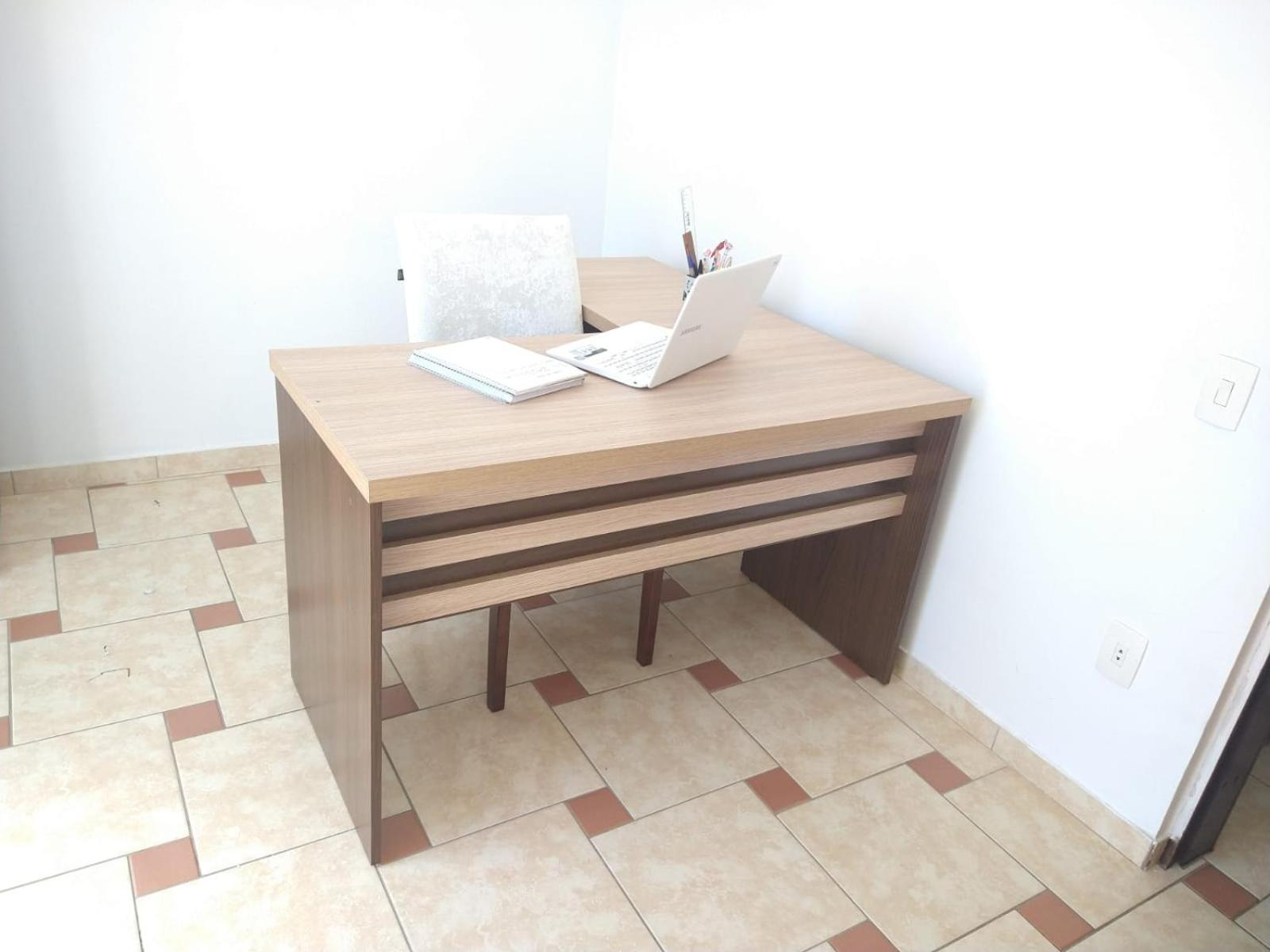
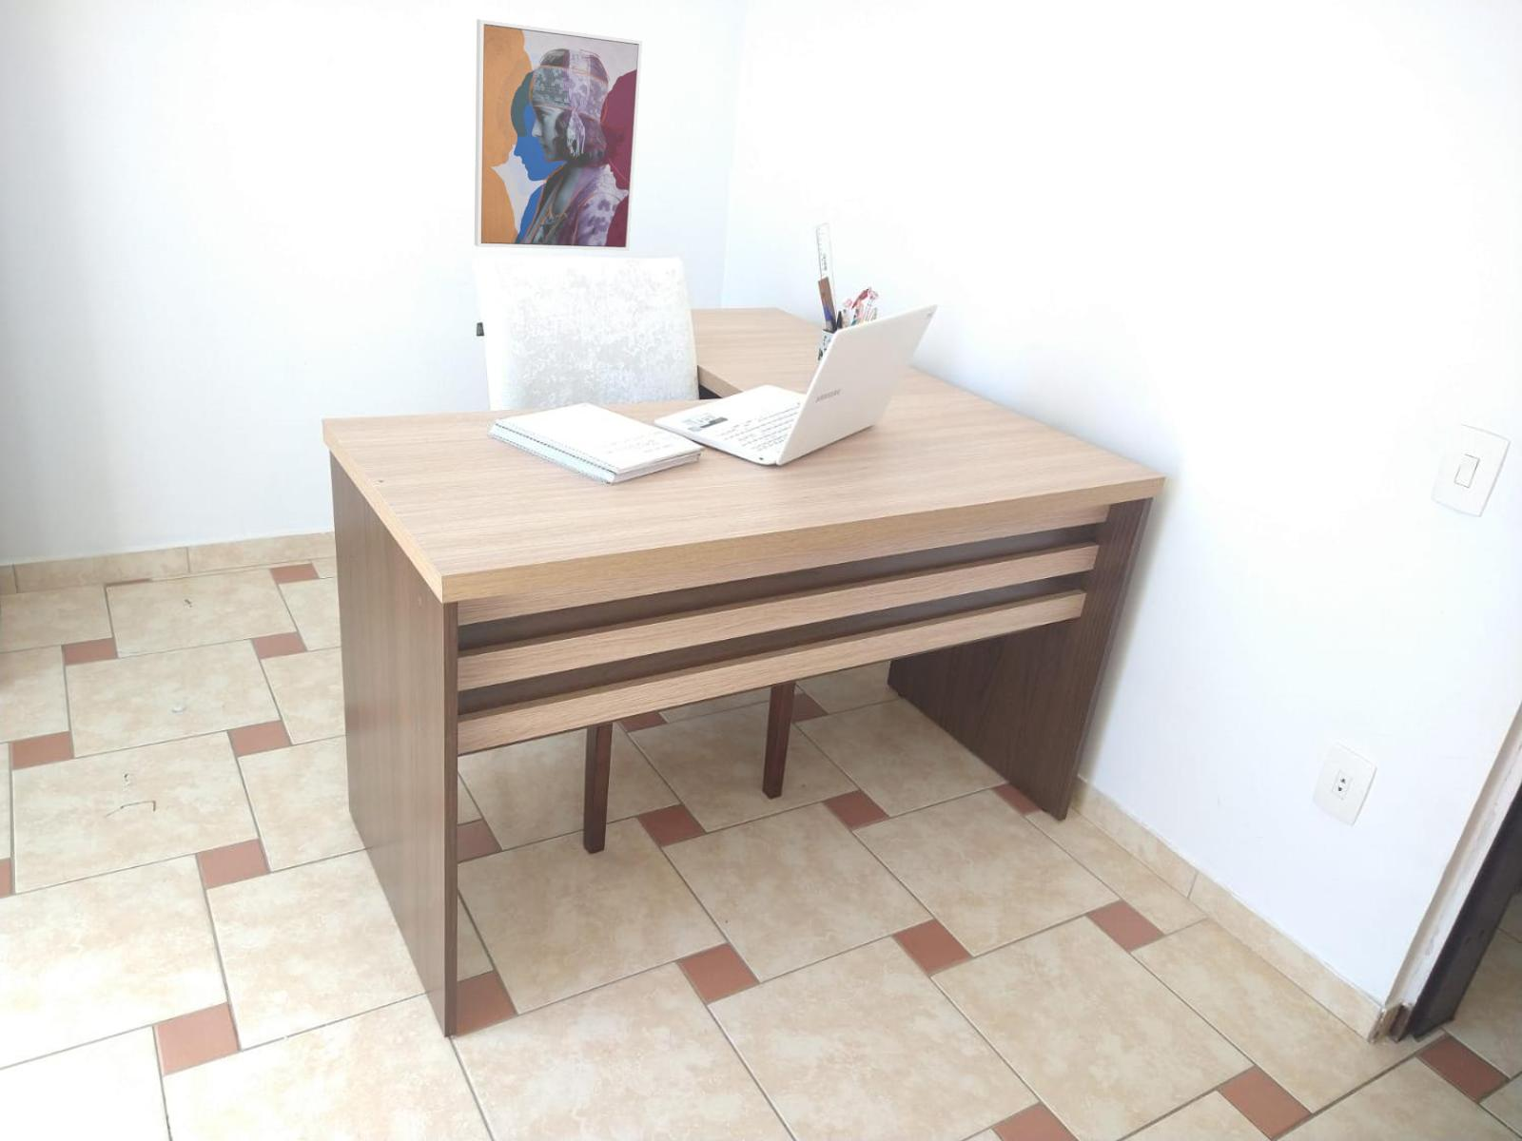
+ wall art [473,18,644,252]
